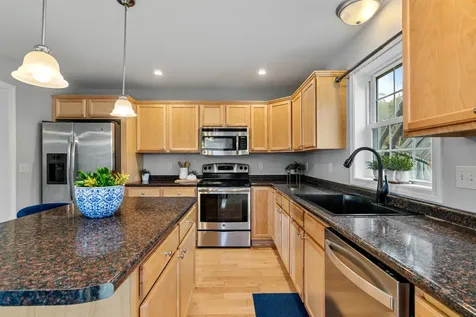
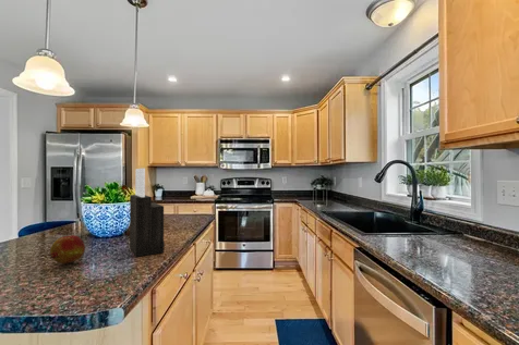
+ fruit [48,234,86,264]
+ knife block [129,168,166,258]
